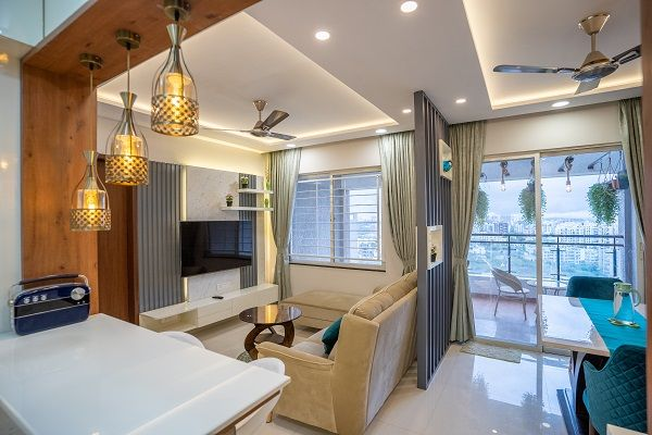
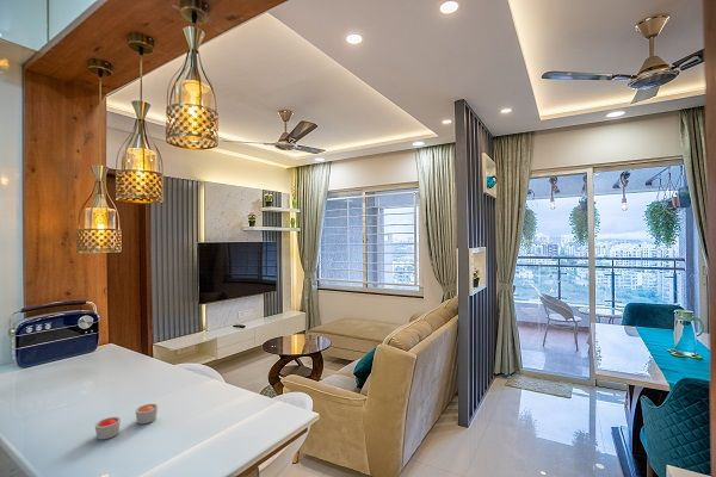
+ candle [94,403,159,440]
